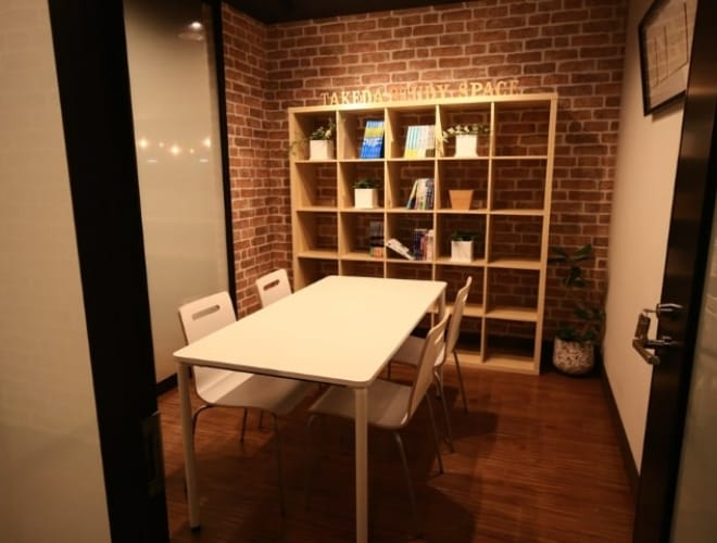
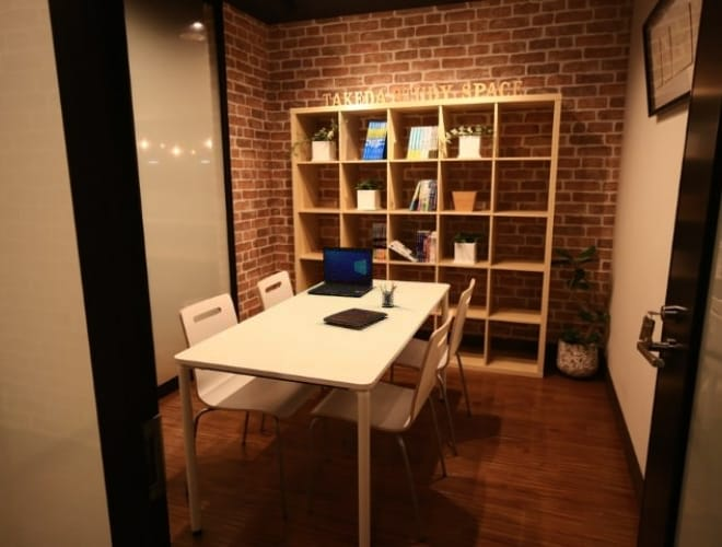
+ laptop [306,245,374,298]
+ pen holder [379,281,398,309]
+ book [322,306,389,328]
